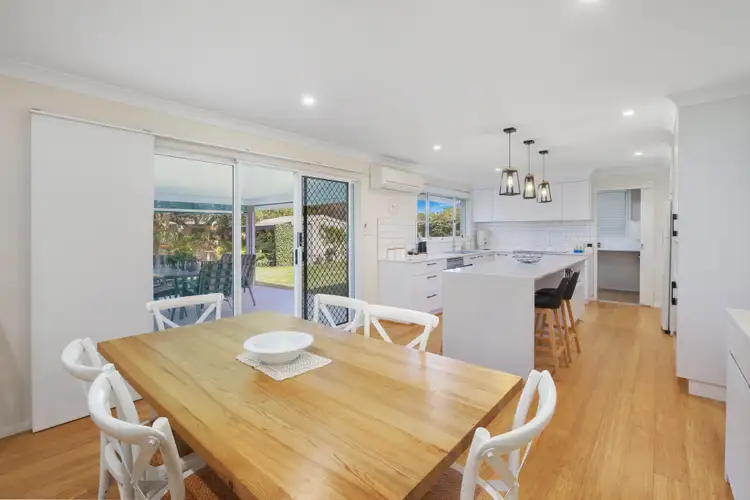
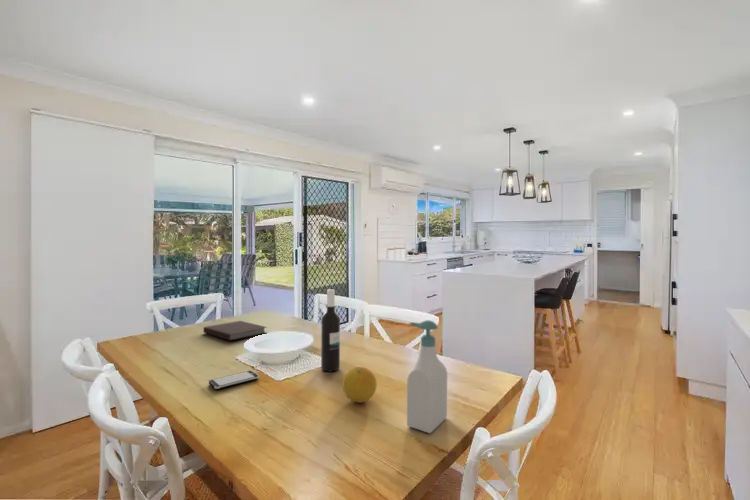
+ wine bottle [320,288,341,373]
+ notebook [202,320,268,342]
+ soap bottle [406,319,448,434]
+ smartphone [208,370,260,390]
+ fruit [342,366,378,403]
